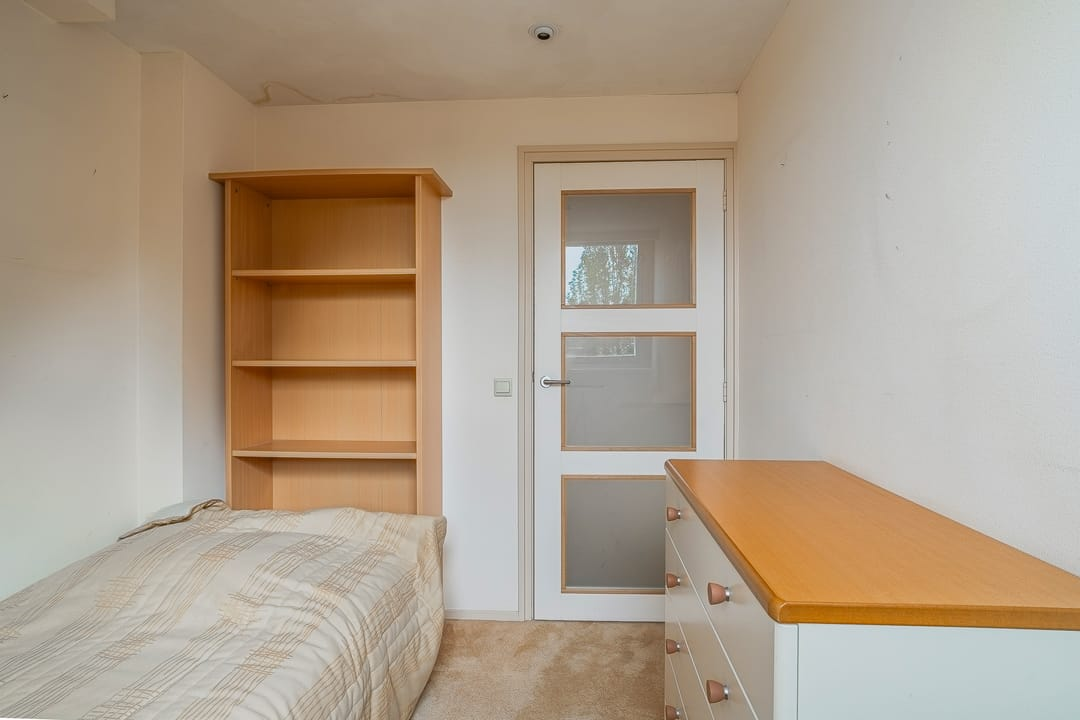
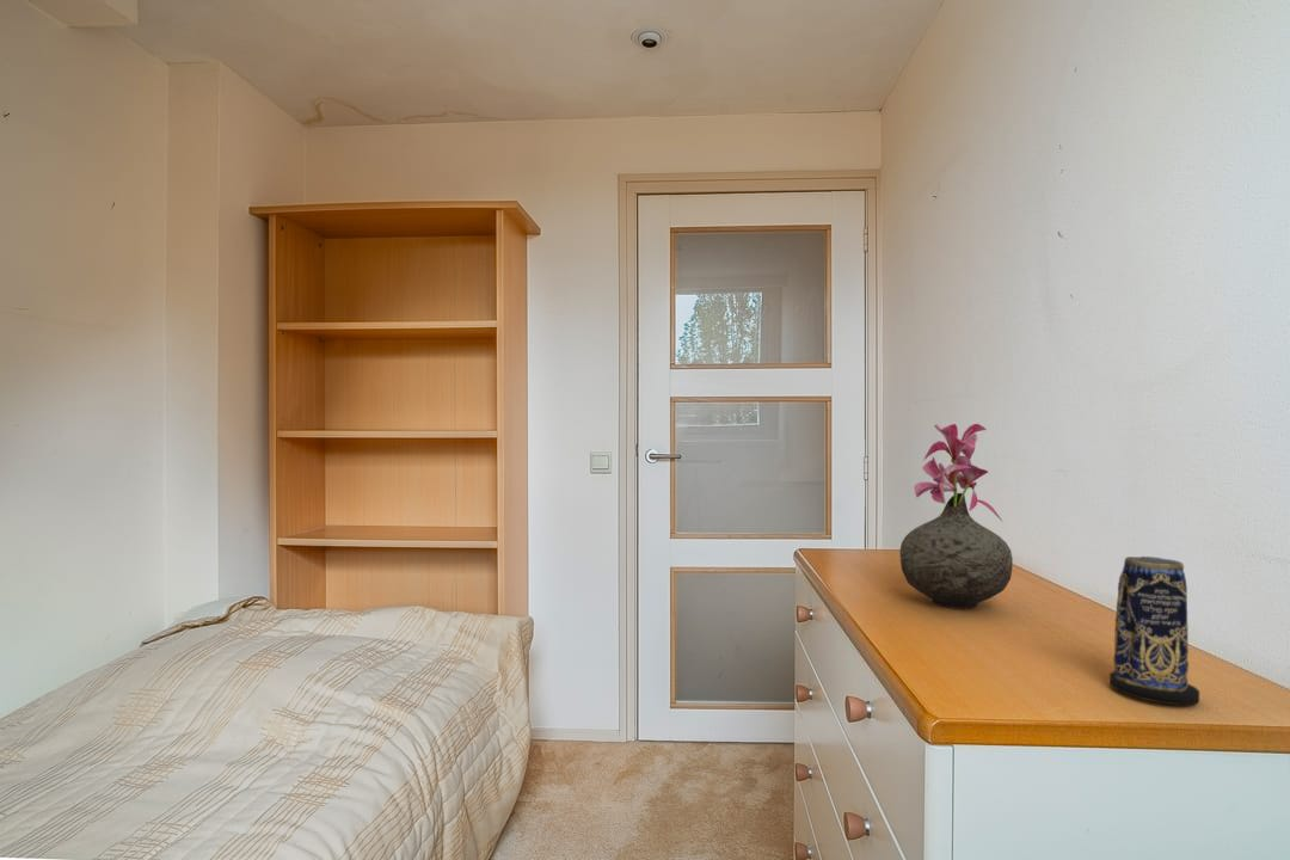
+ vase [899,423,1014,610]
+ candle [1108,555,1200,706]
